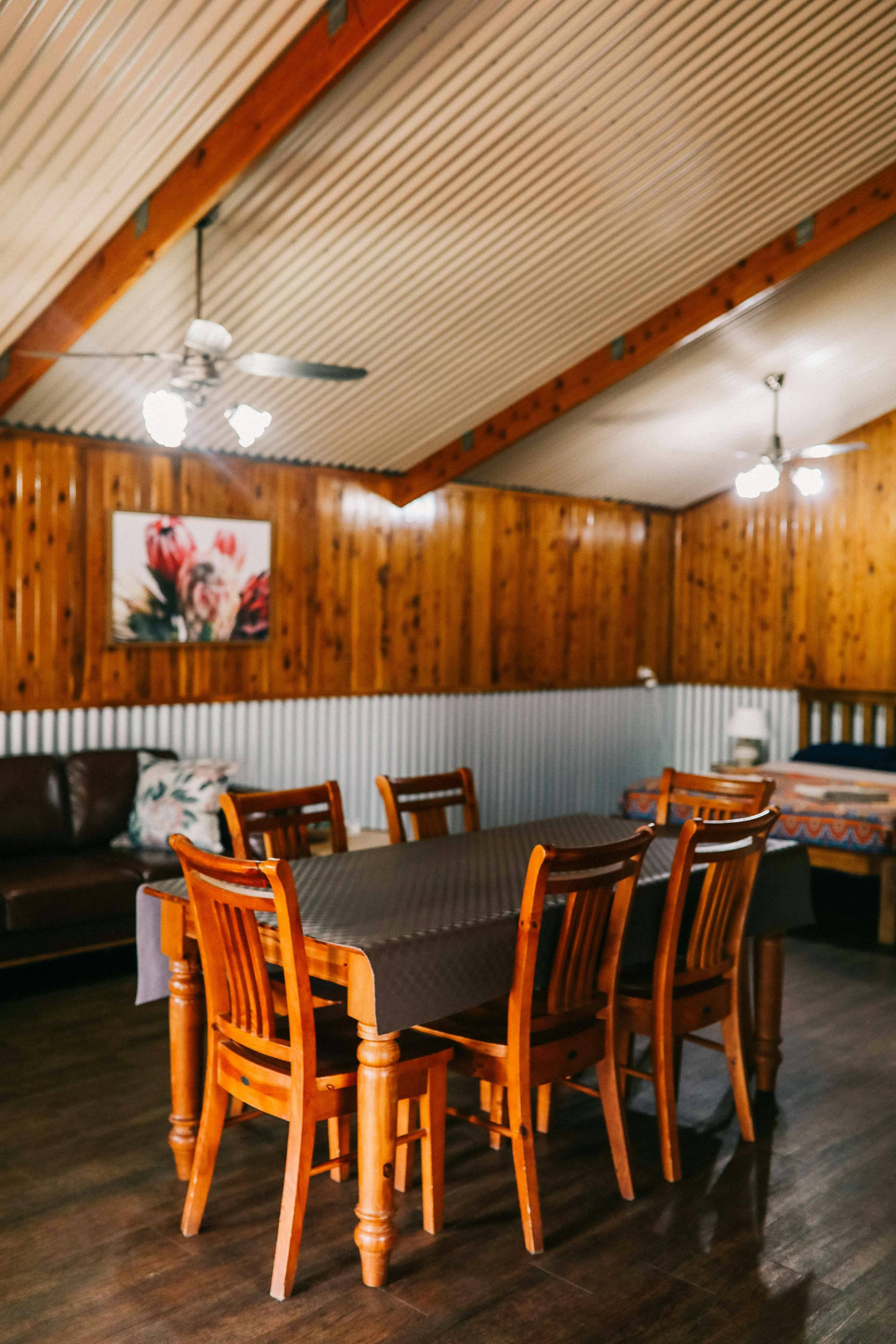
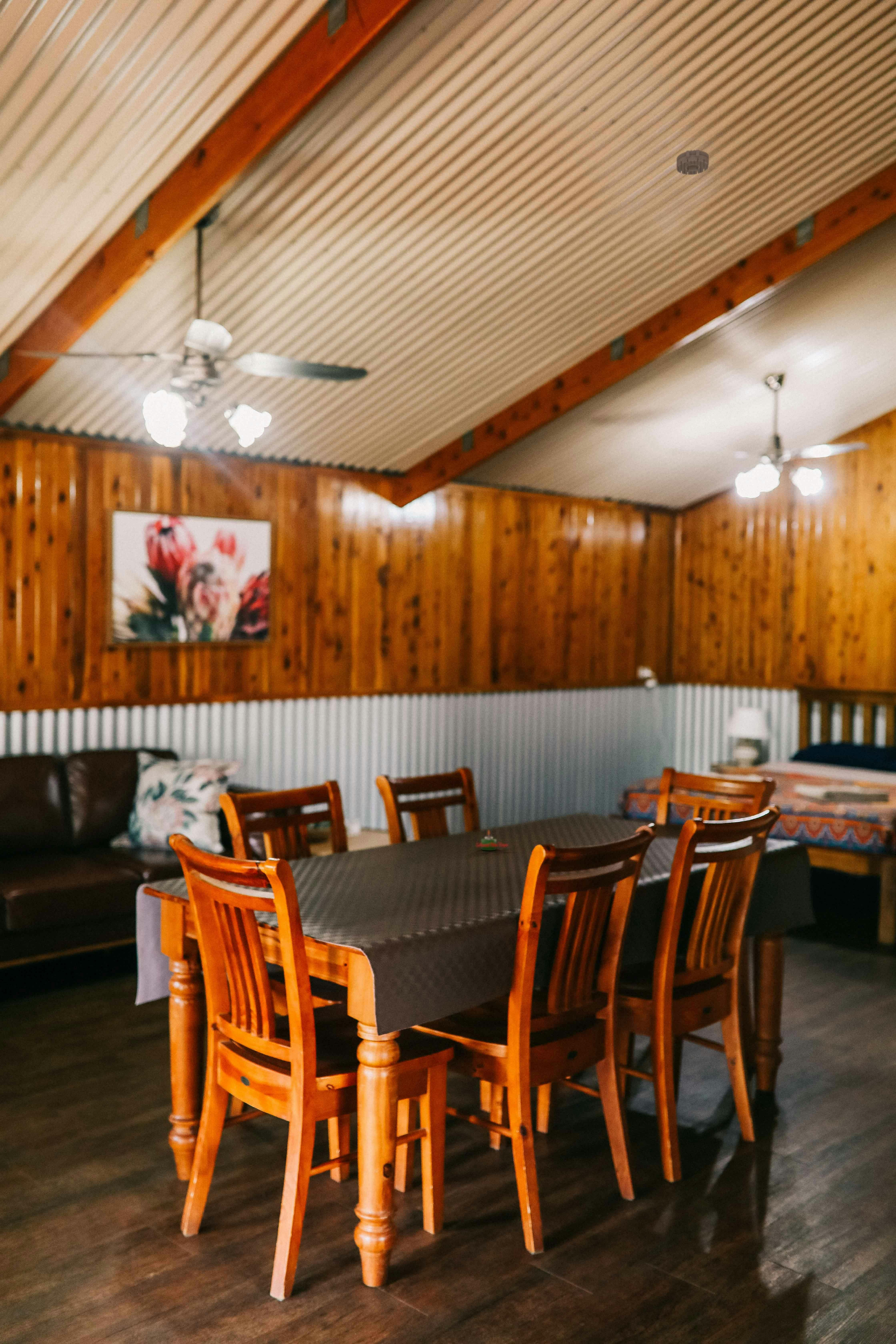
+ smoke detector [676,149,709,175]
+ candle [475,829,509,851]
